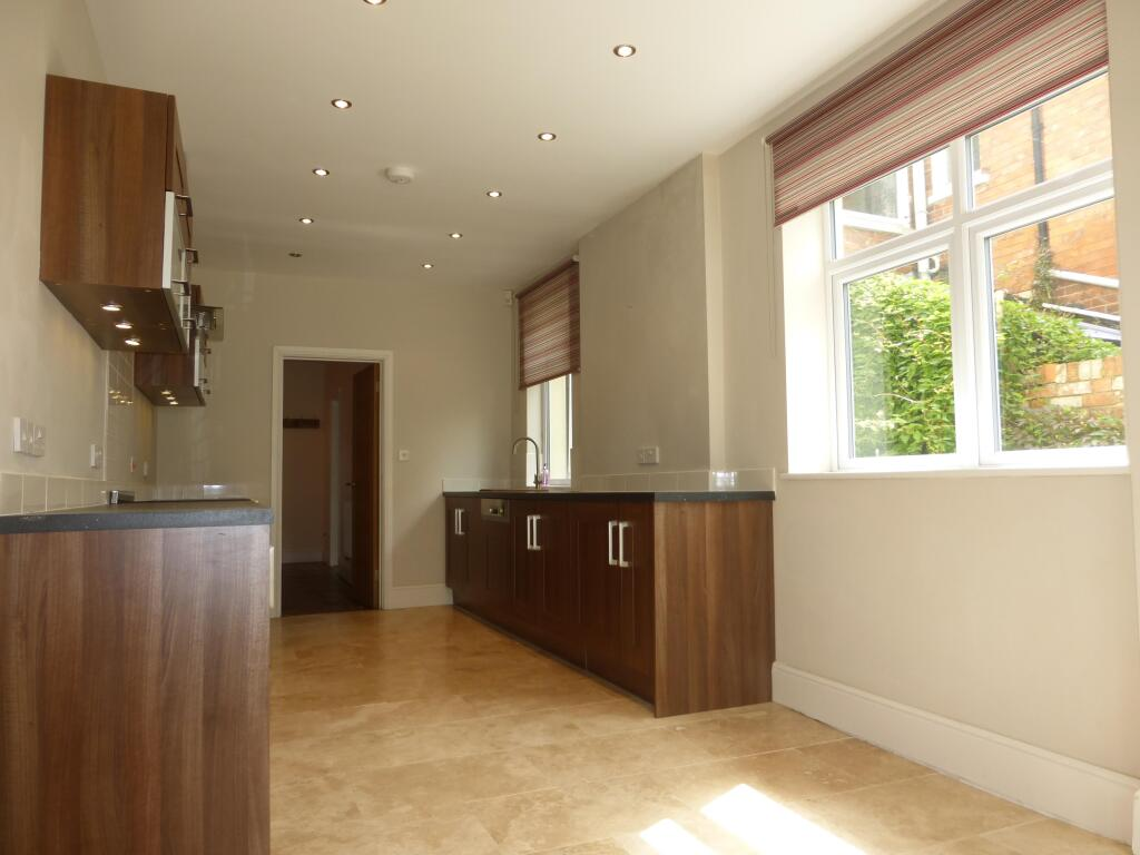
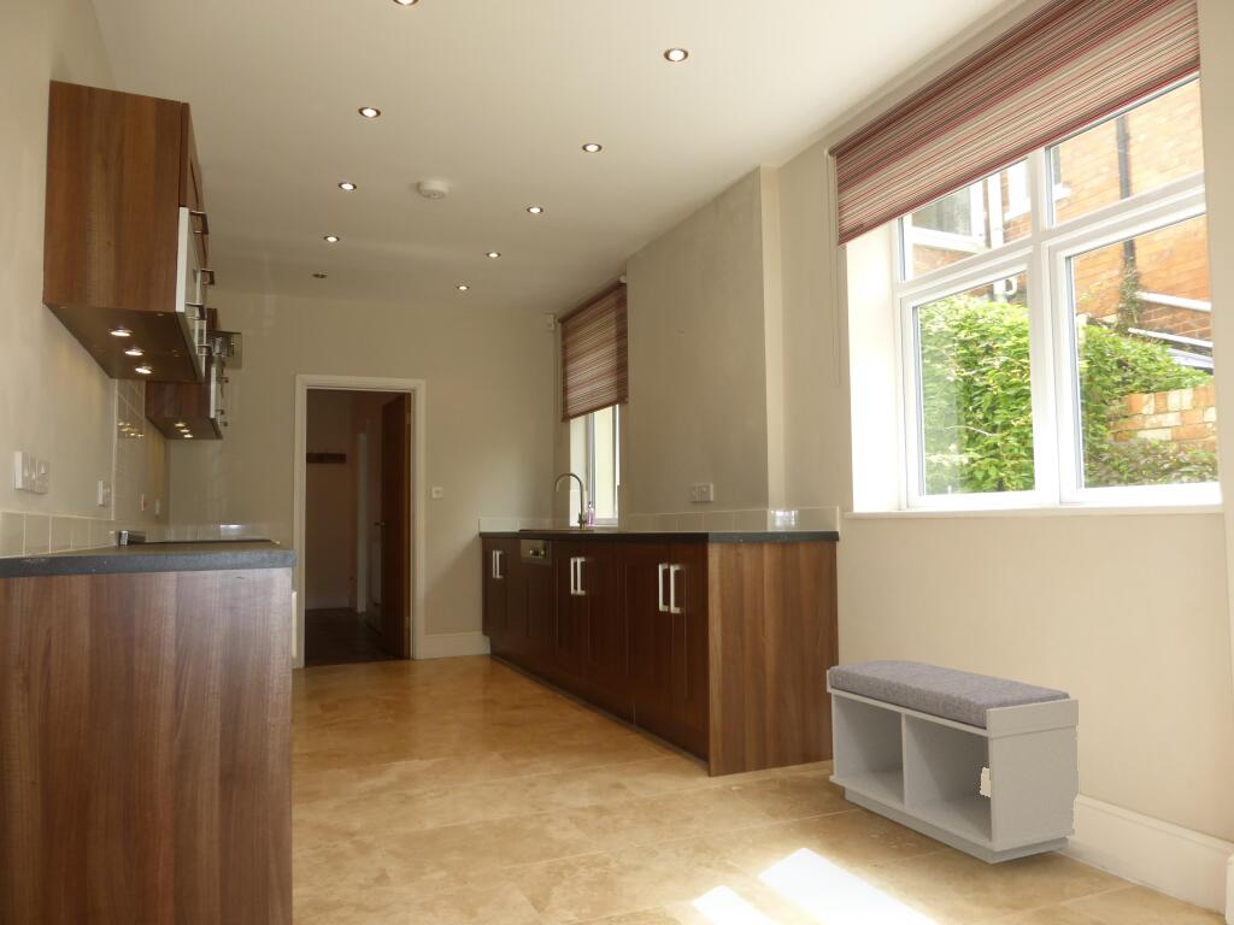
+ bench [825,659,1080,865]
